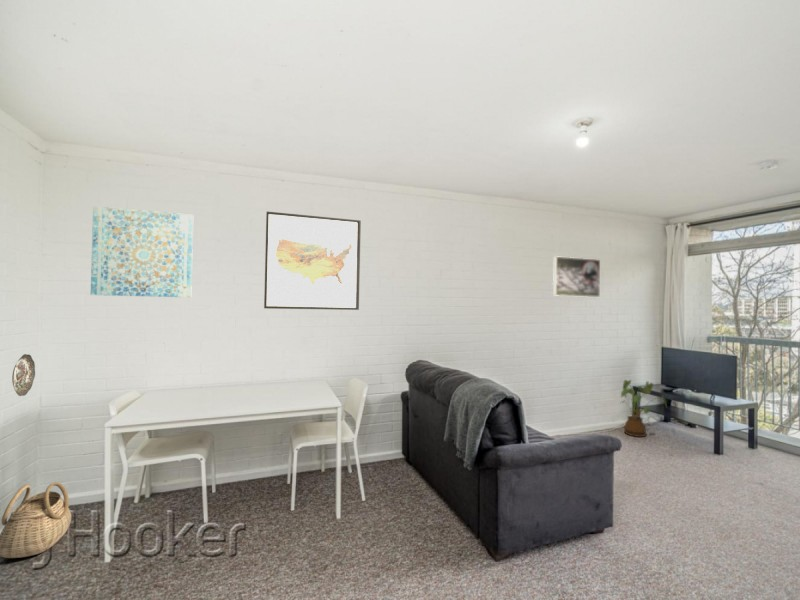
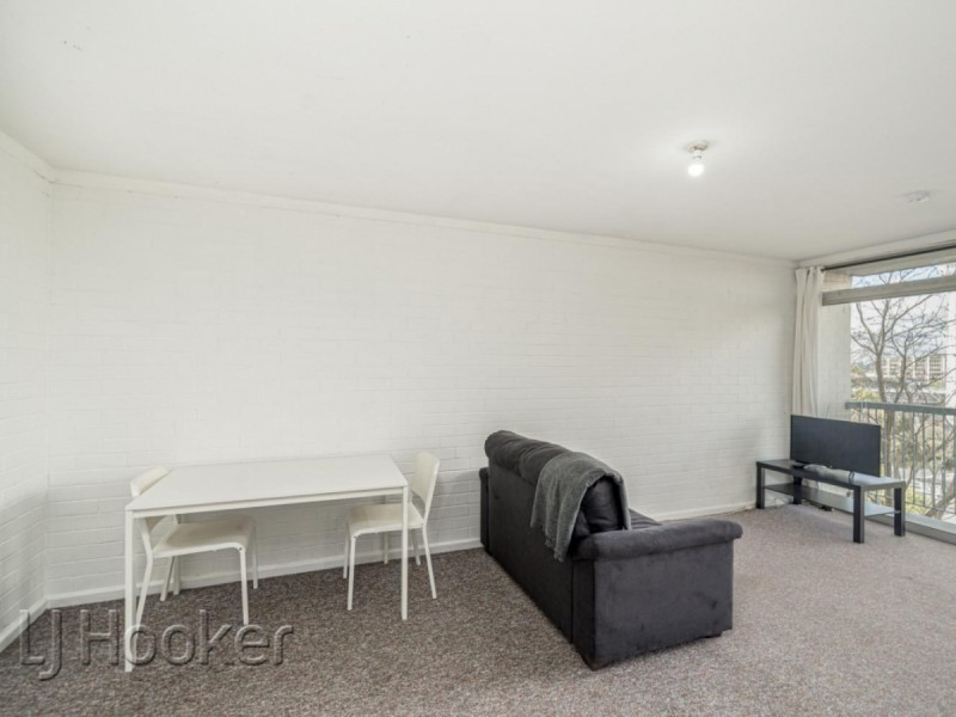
- basket [0,481,72,559]
- wall art [263,211,362,311]
- decorative plate [11,353,36,397]
- house plant [618,379,668,438]
- wall art [90,205,194,298]
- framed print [552,255,601,298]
